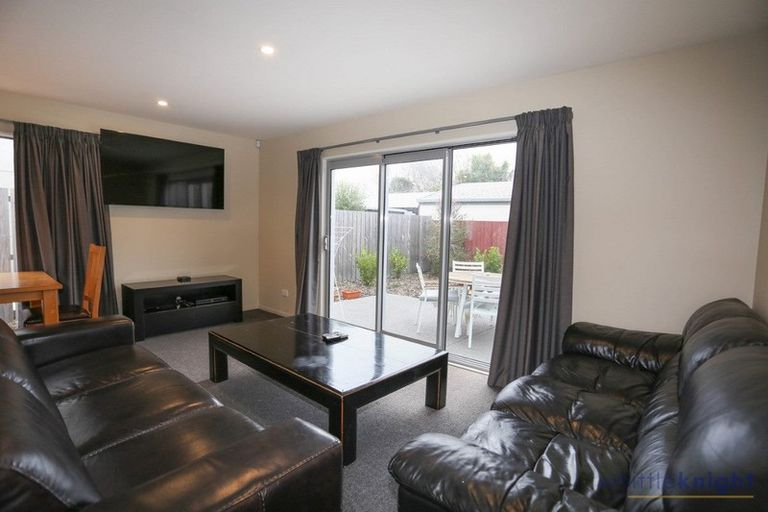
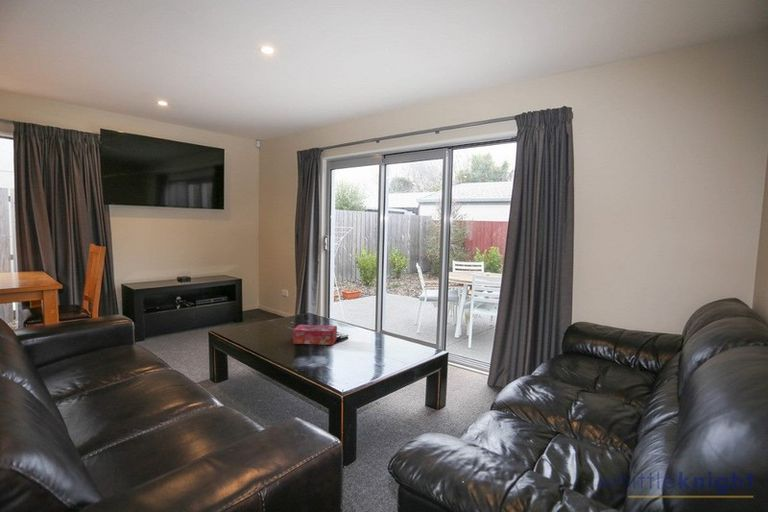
+ tissue box [292,324,338,346]
